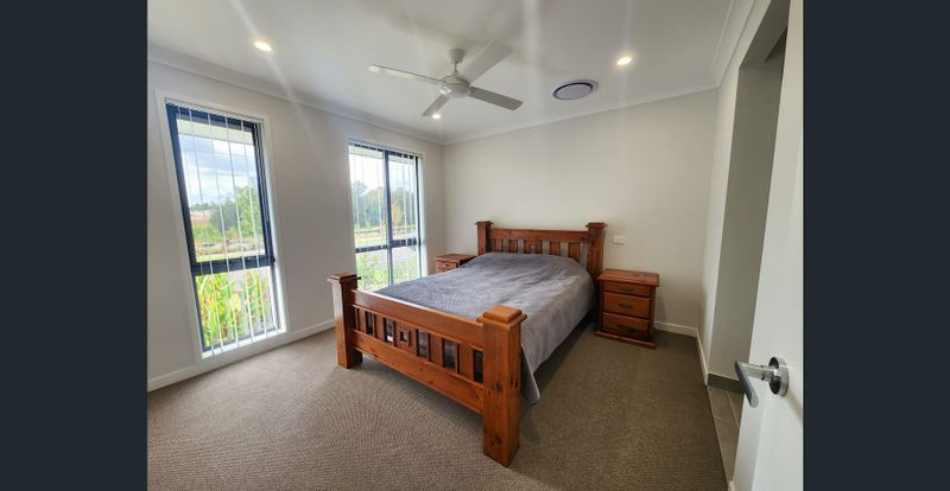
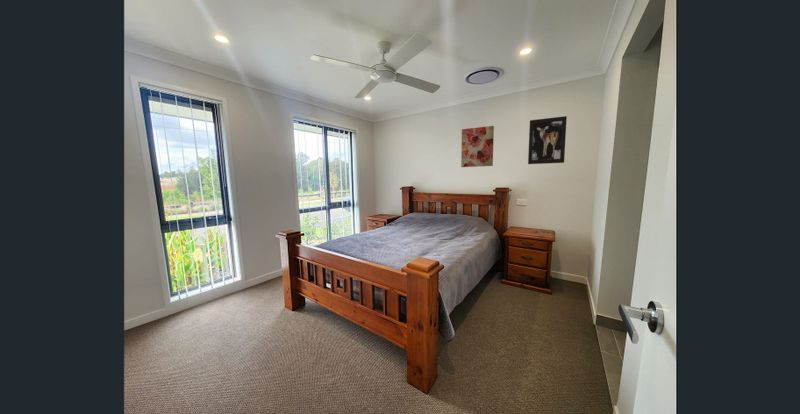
+ wall art [527,115,568,165]
+ wall art [460,125,495,168]
